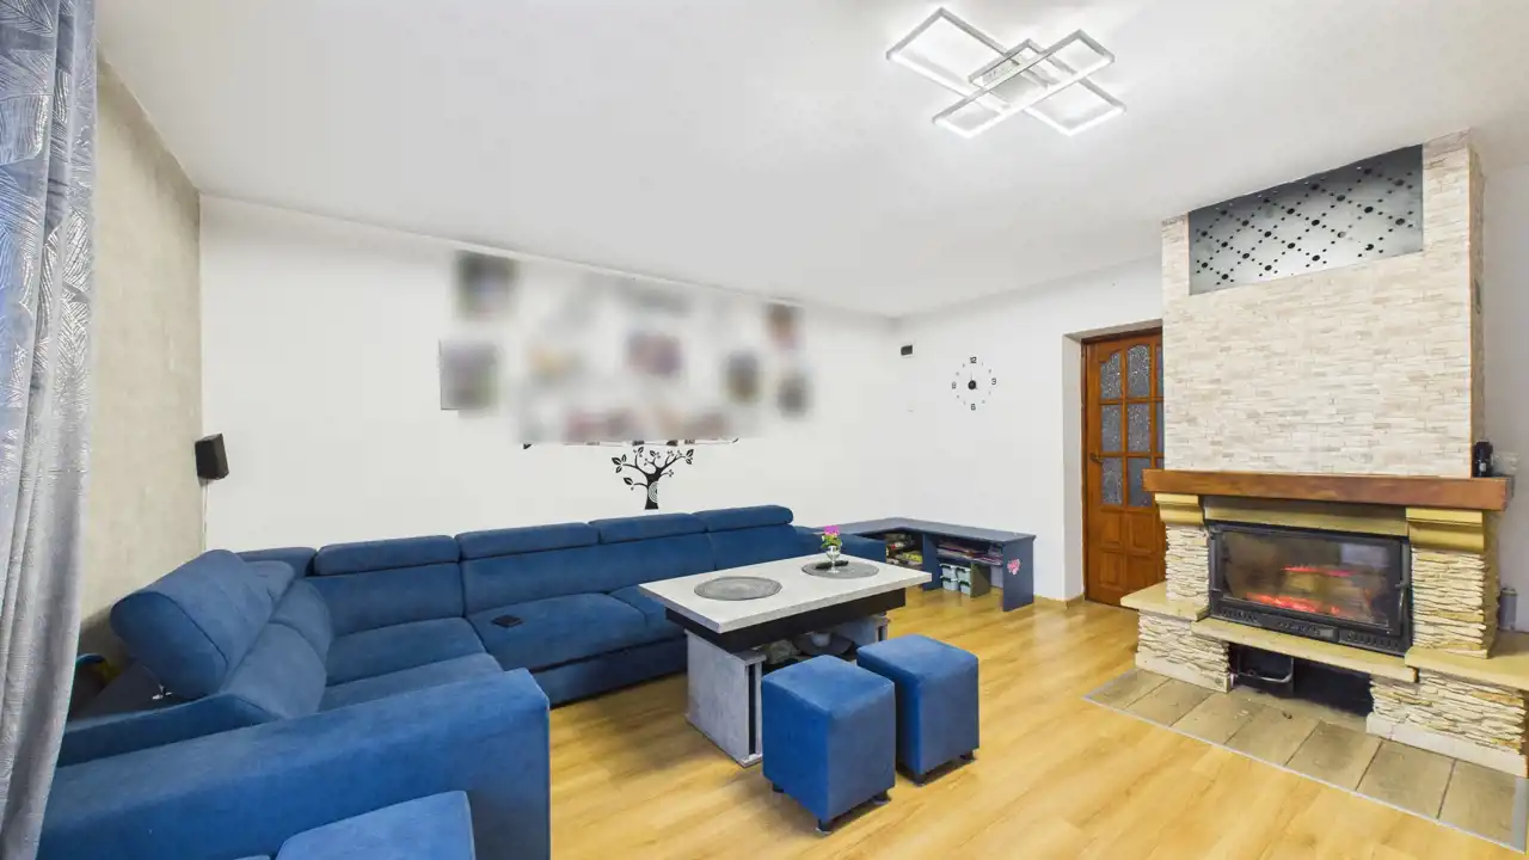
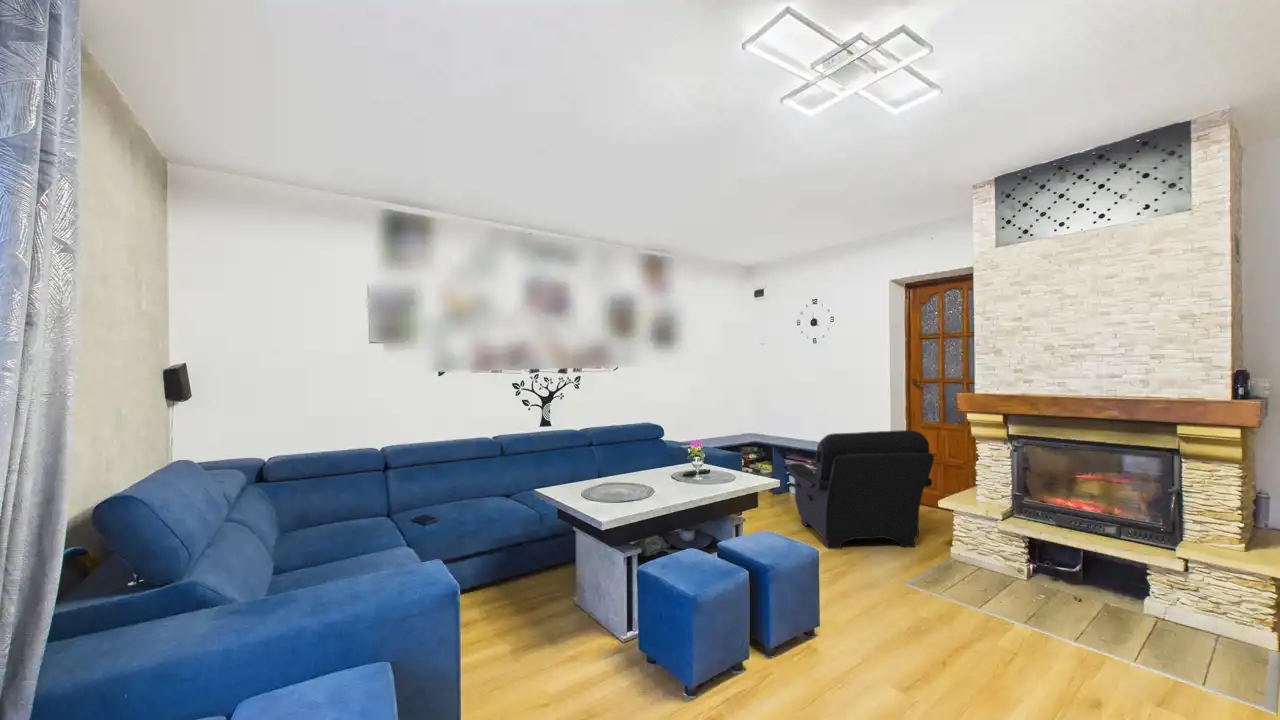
+ armchair [786,429,935,550]
